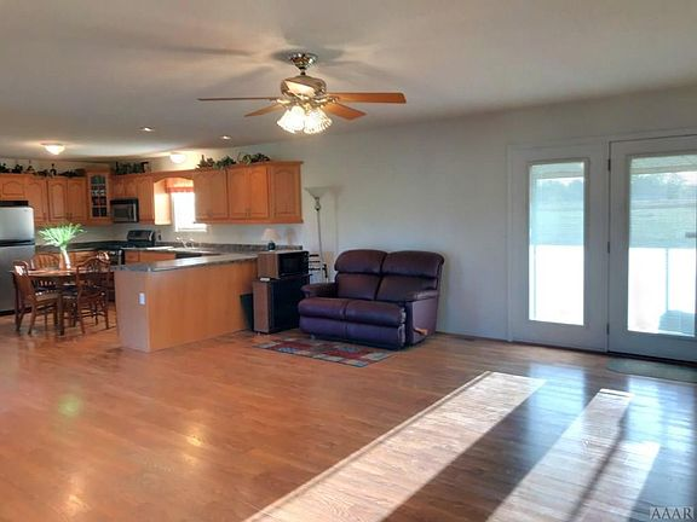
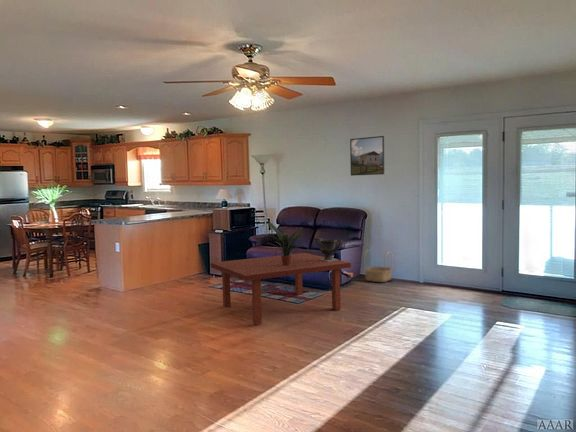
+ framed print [349,135,385,177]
+ potted plant [266,222,307,266]
+ coffee table [210,252,352,325]
+ basket [363,249,394,283]
+ decorative urn [314,237,343,262]
